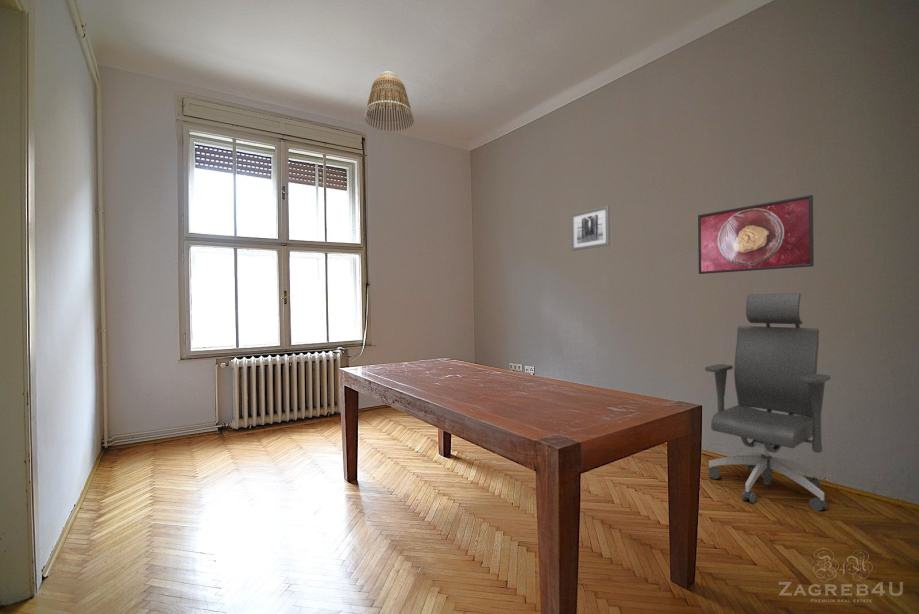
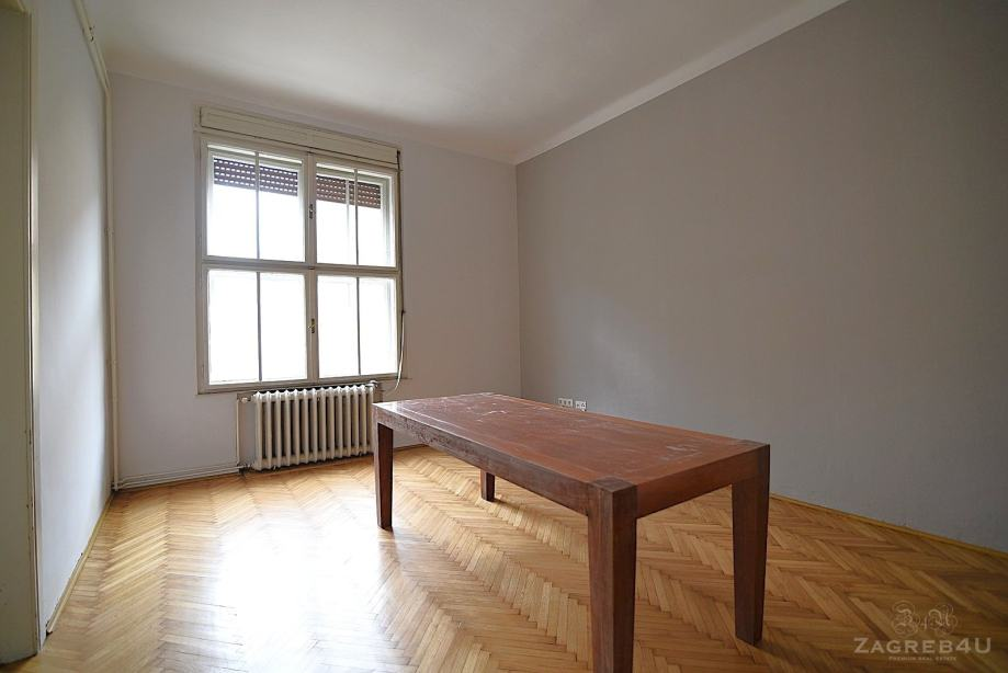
- lamp shade [363,70,415,132]
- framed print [697,194,815,275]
- wall art [570,205,611,252]
- office chair [704,292,832,512]
